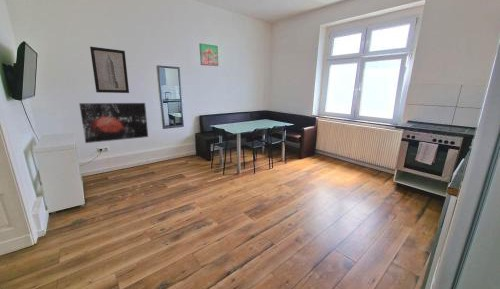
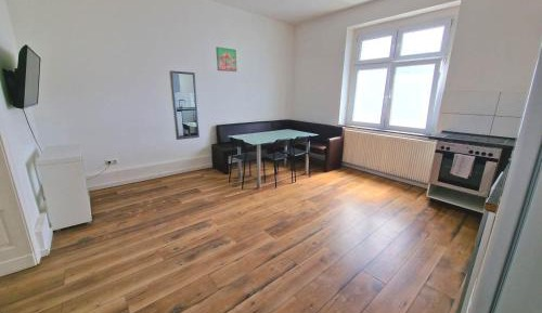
- wall art [89,46,130,94]
- wall art [78,102,149,144]
